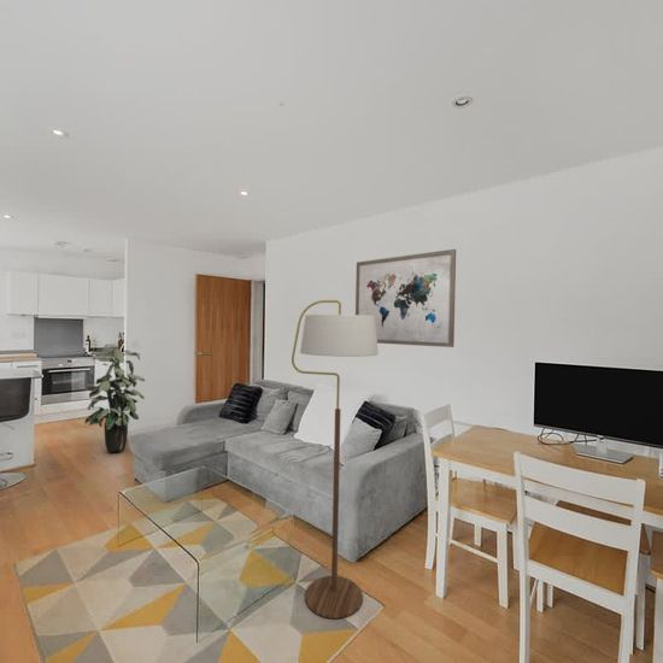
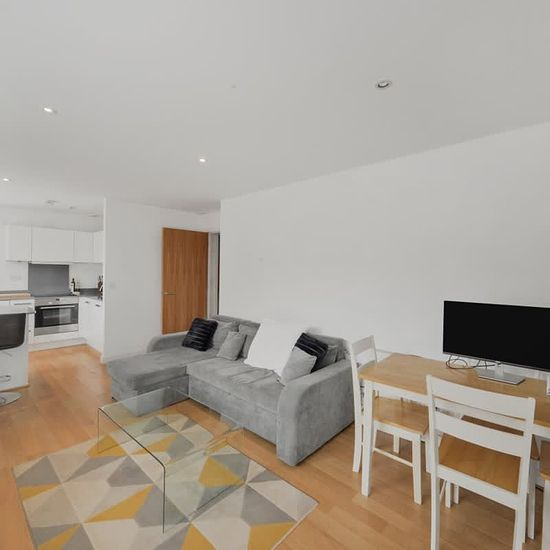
- floor lamp [291,299,380,620]
- indoor plant [83,344,146,453]
- wall art [354,248,457,348]
